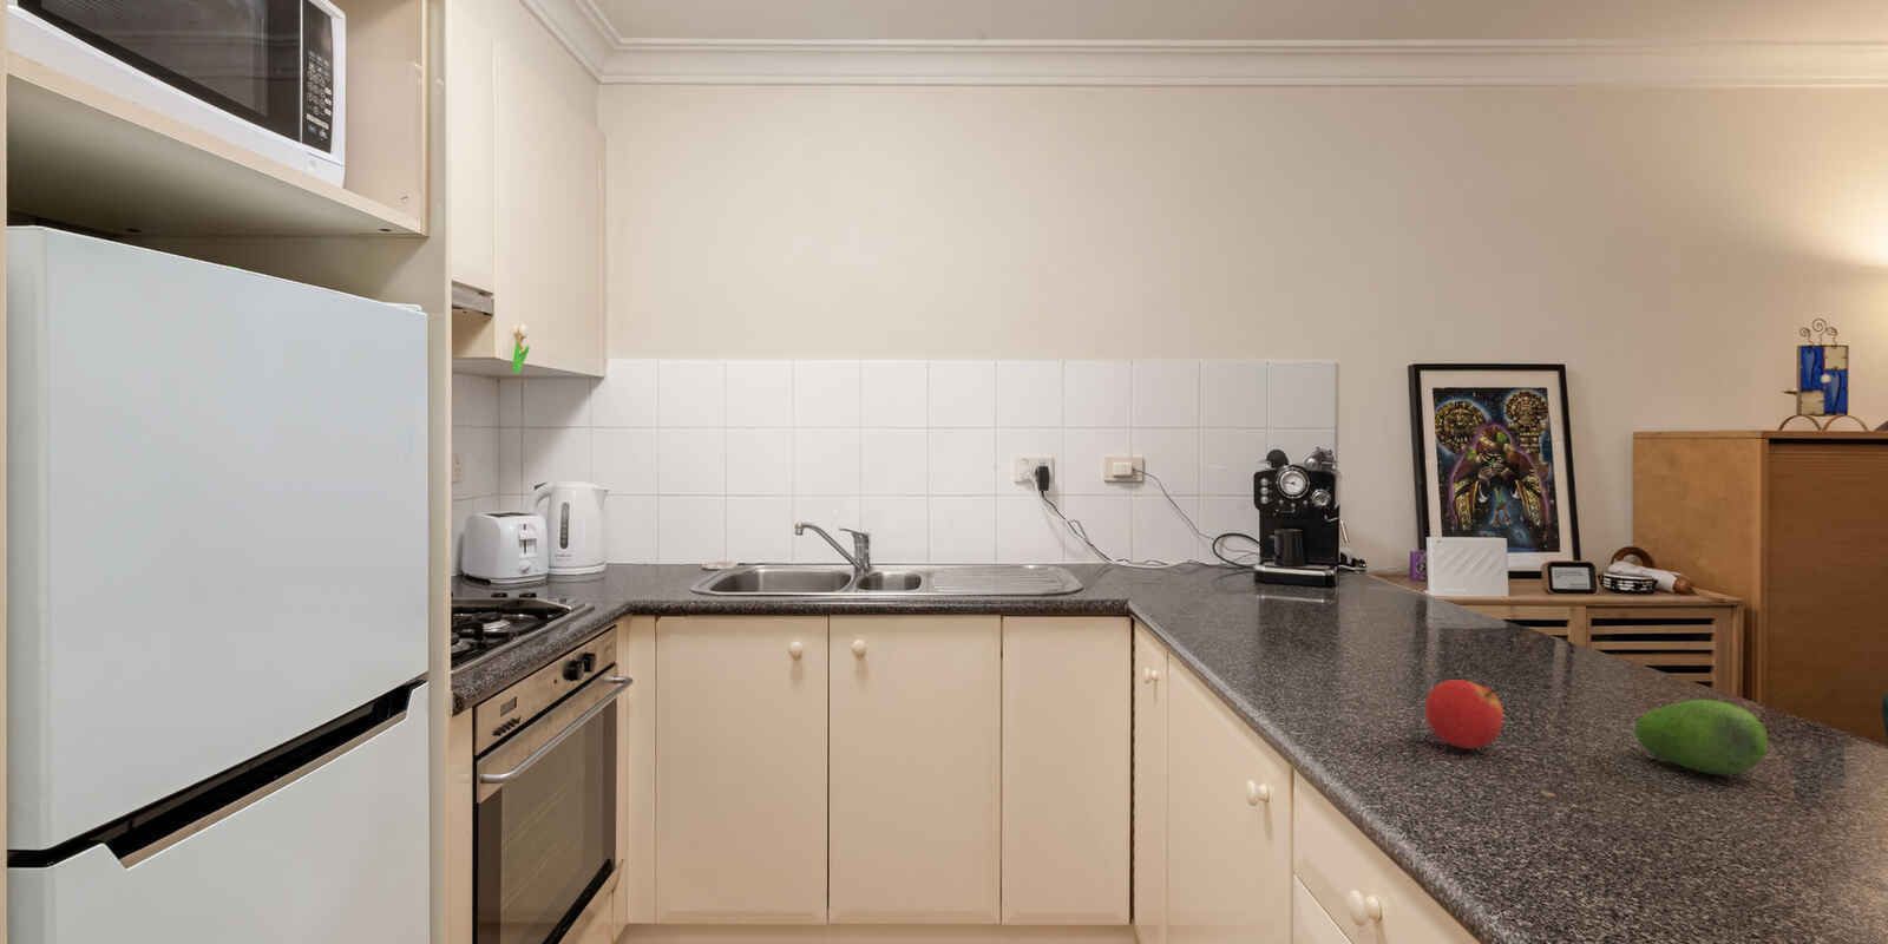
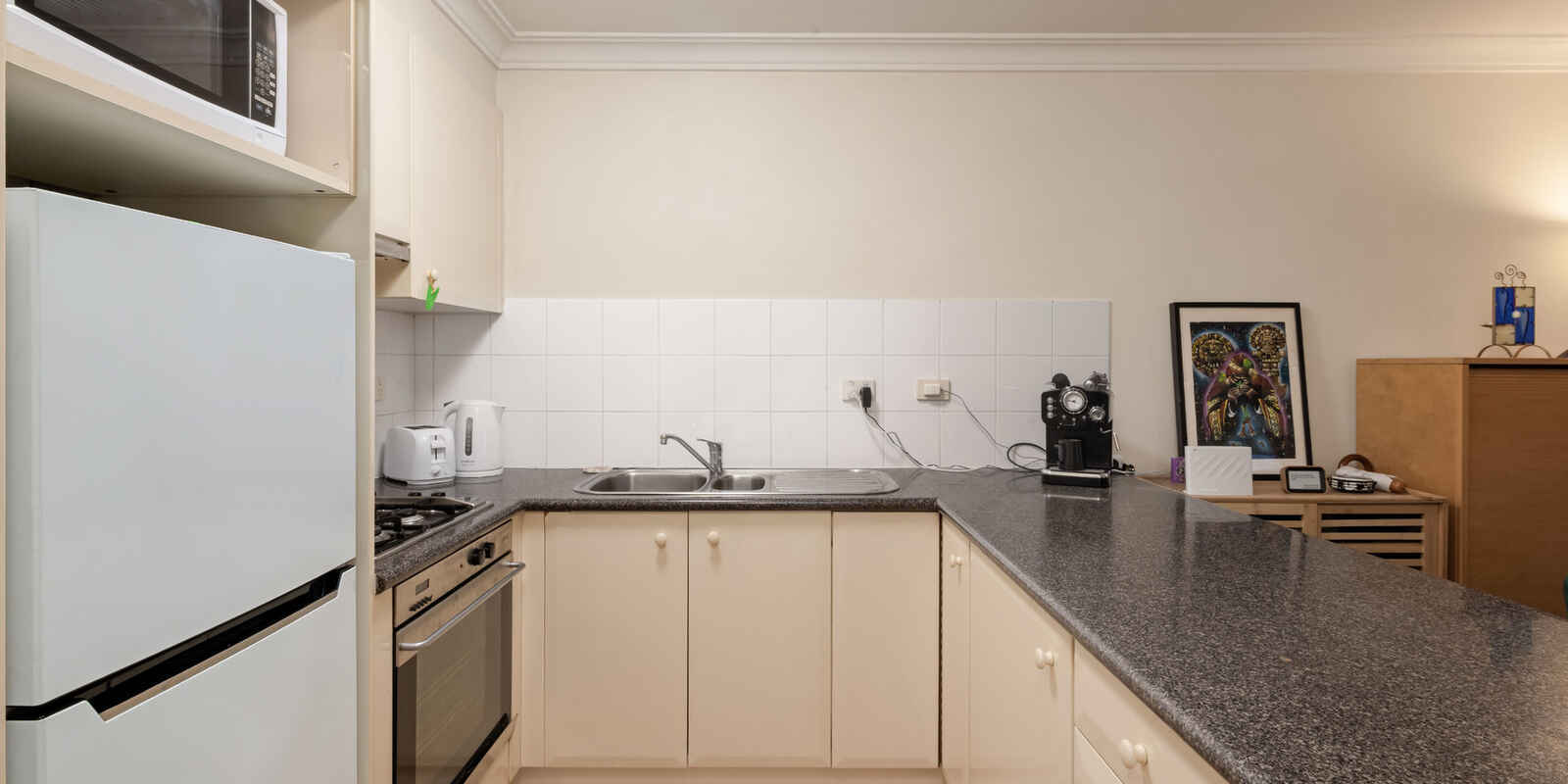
- fruit [1633,698,1770,777]
- fruit [1424,679,1505,749]
